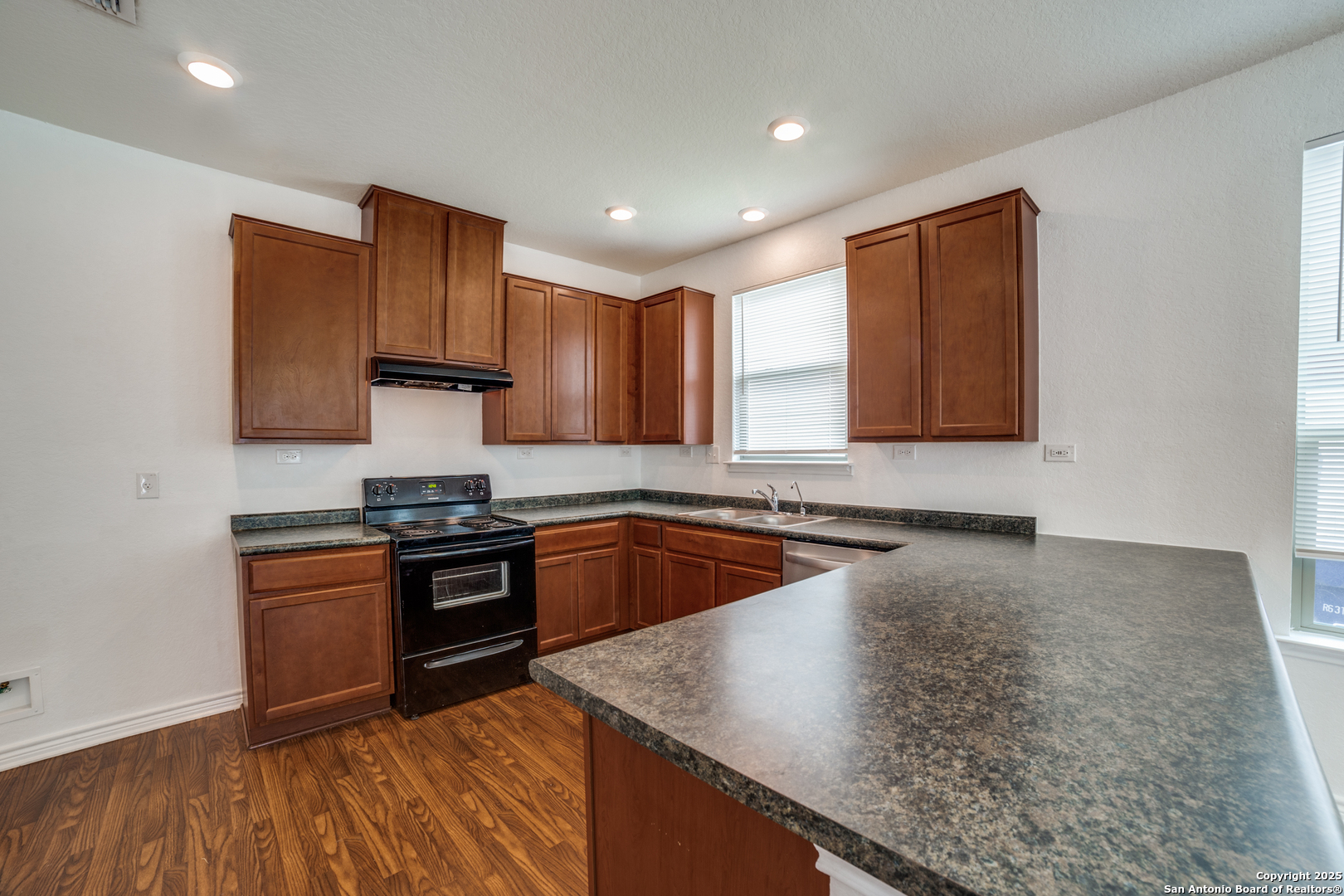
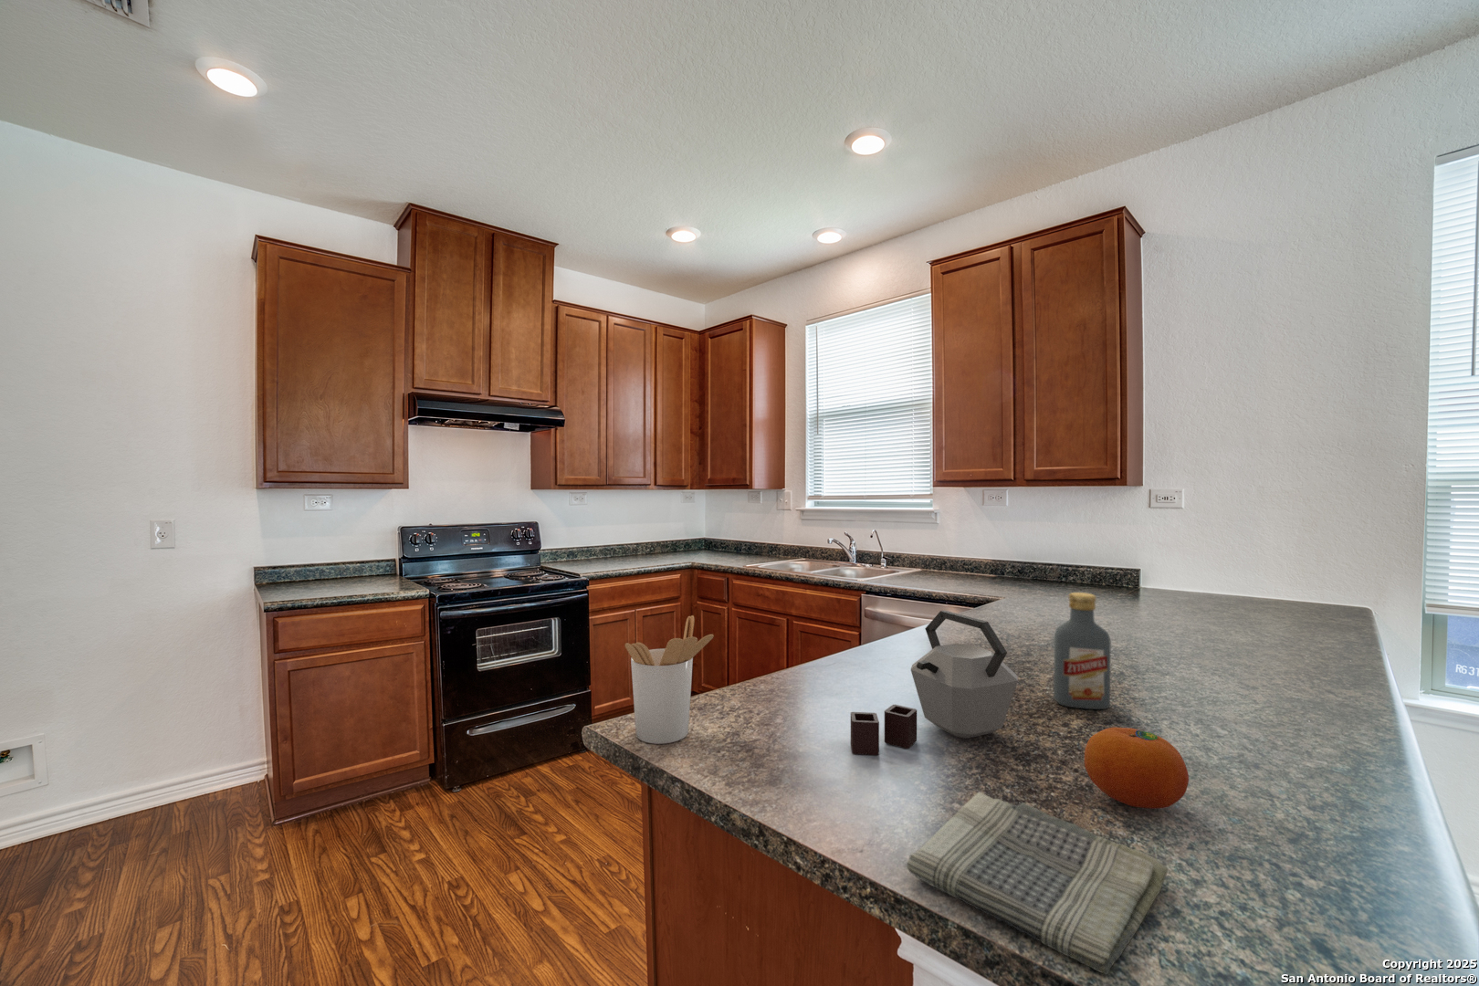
+ utensil holder [624,614,715,745]
+ fruit [1084,726,1190,810]
+ dish towel [906,791,1169,976]
+ kettle [850,610,1019,756]
+ vodka [1053,592,1111,710]
